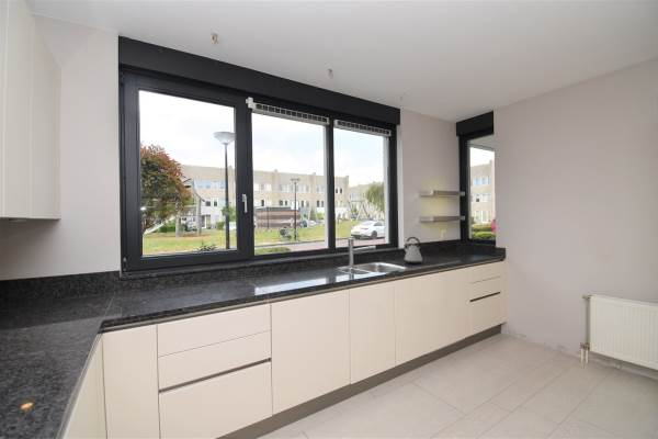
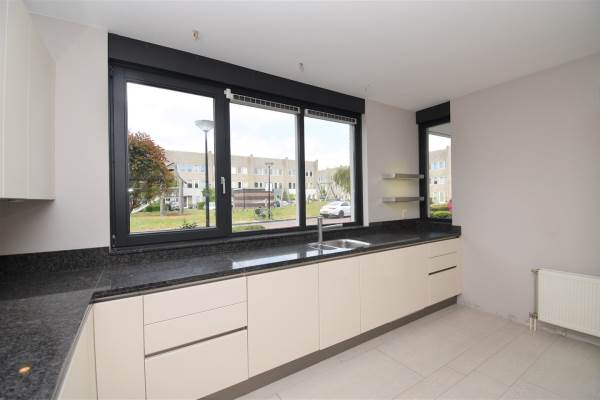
- kettle [404,236,423,266]
